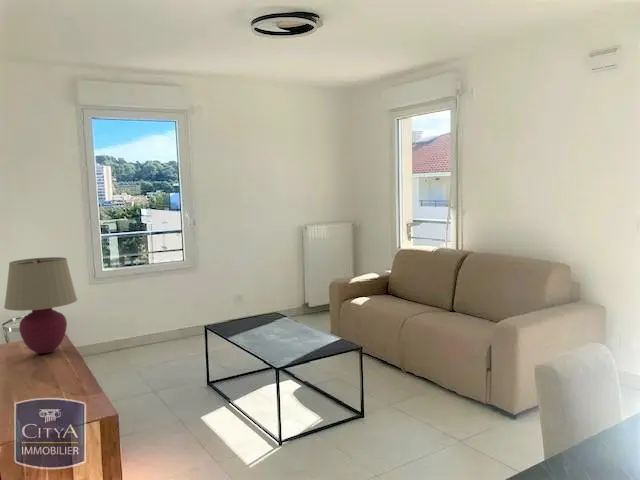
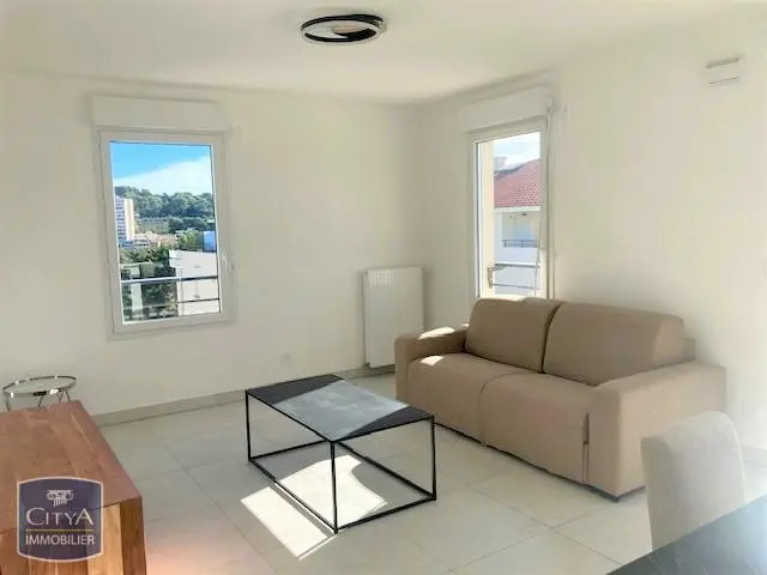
- table lamp [3,256,78,355]
